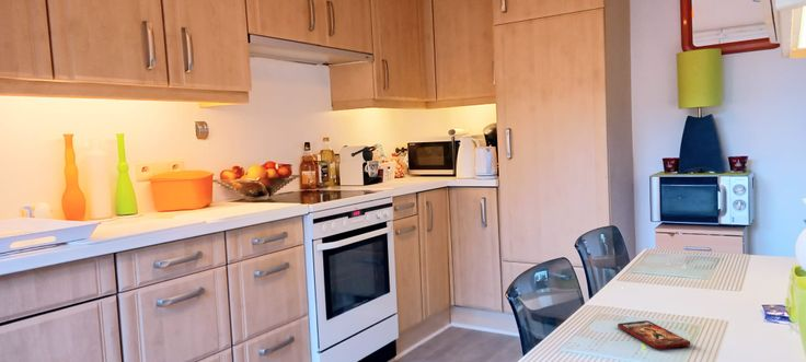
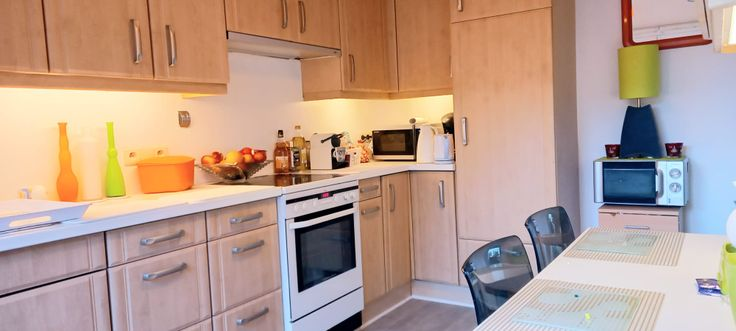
- smartphone [617,319,691,350]
